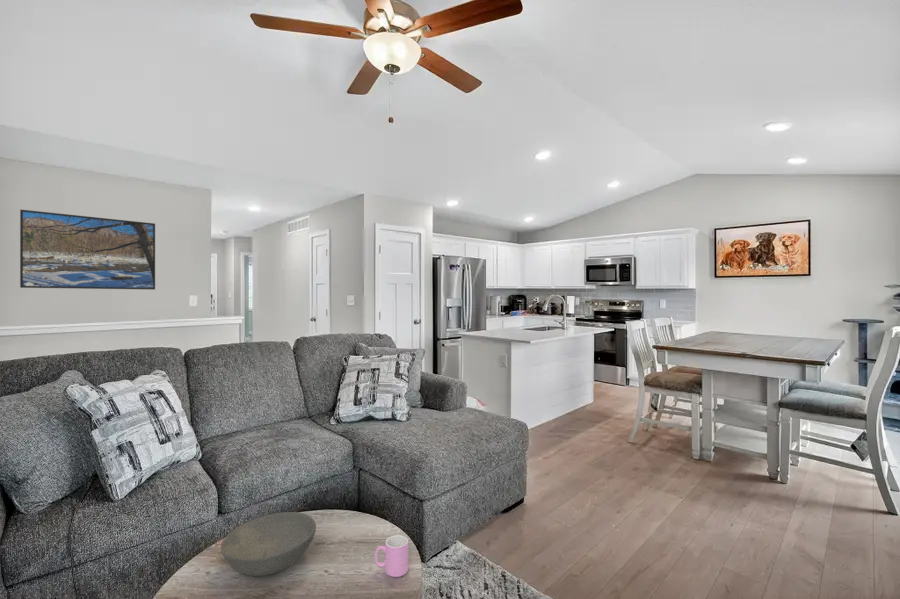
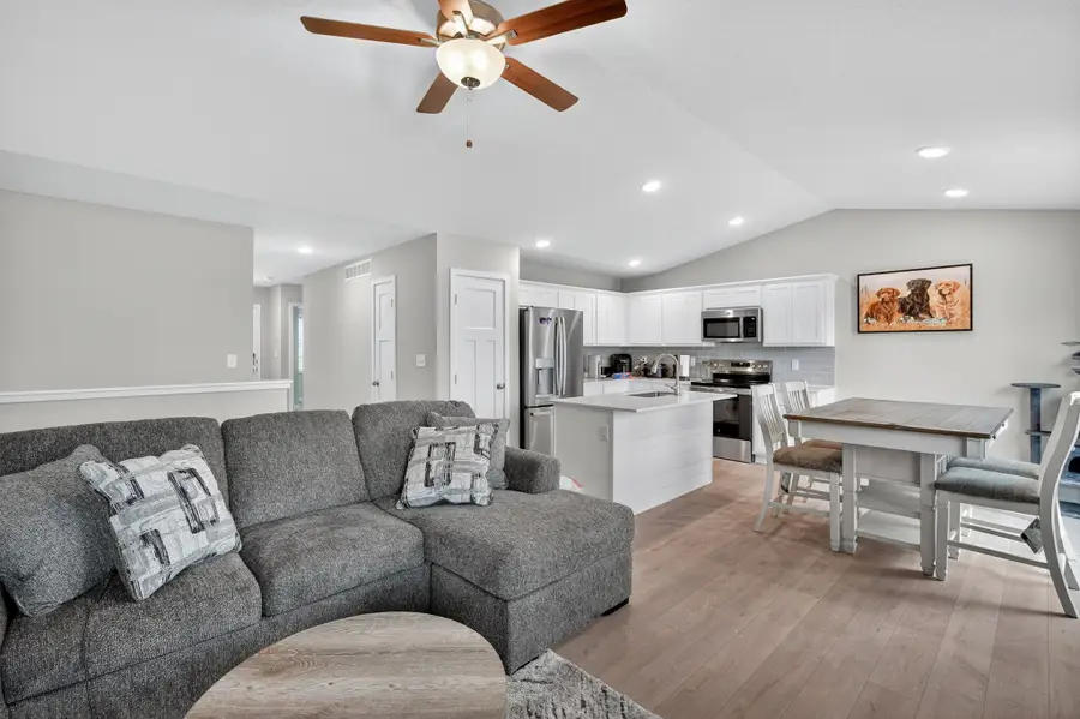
- bowl [220,511,317,577]
- cup [374,534,409,578]
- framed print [19,209,156,291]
